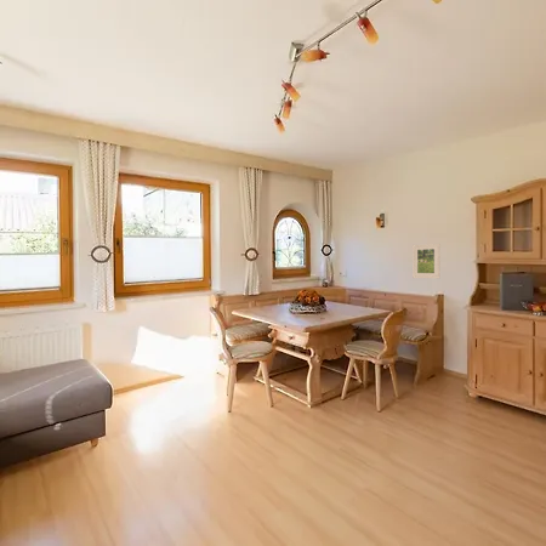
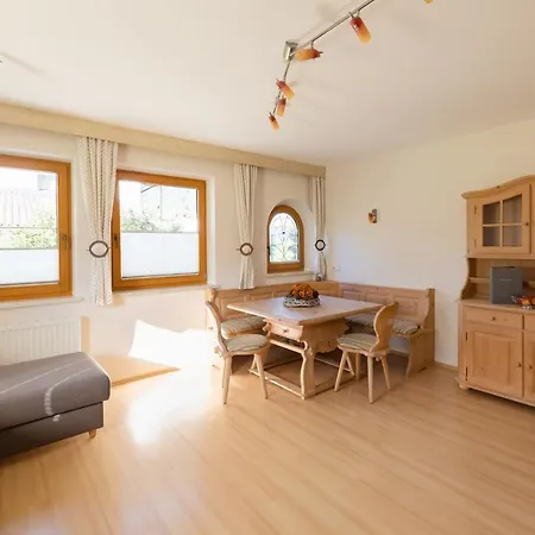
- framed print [411,243,440,279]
